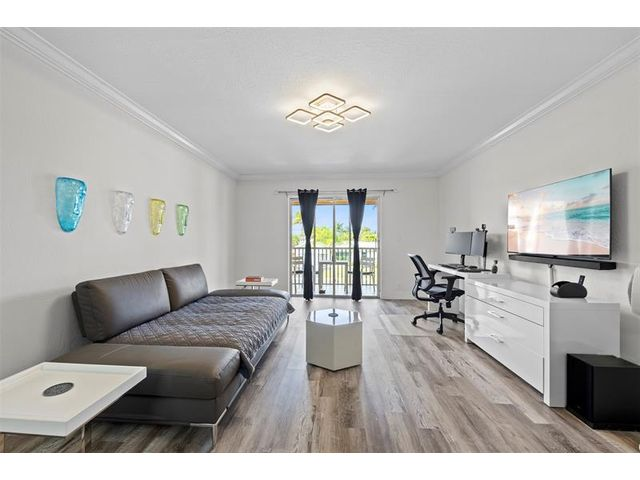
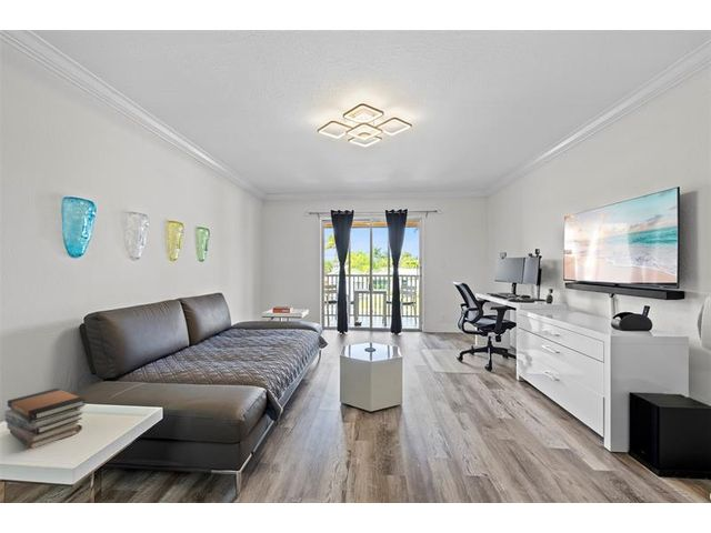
+ book stack [3,388,87,450]
